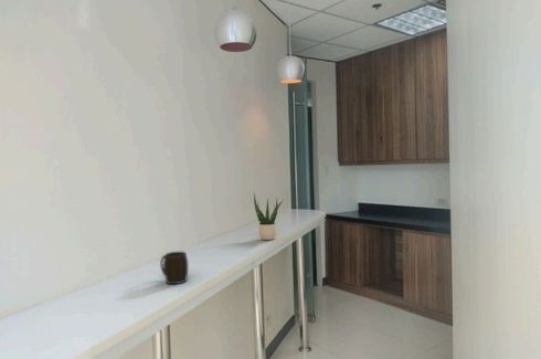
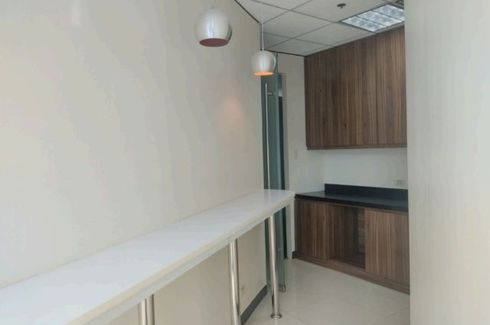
- potted plant [253,191,285,241]
- mug [159,251,190,285]
